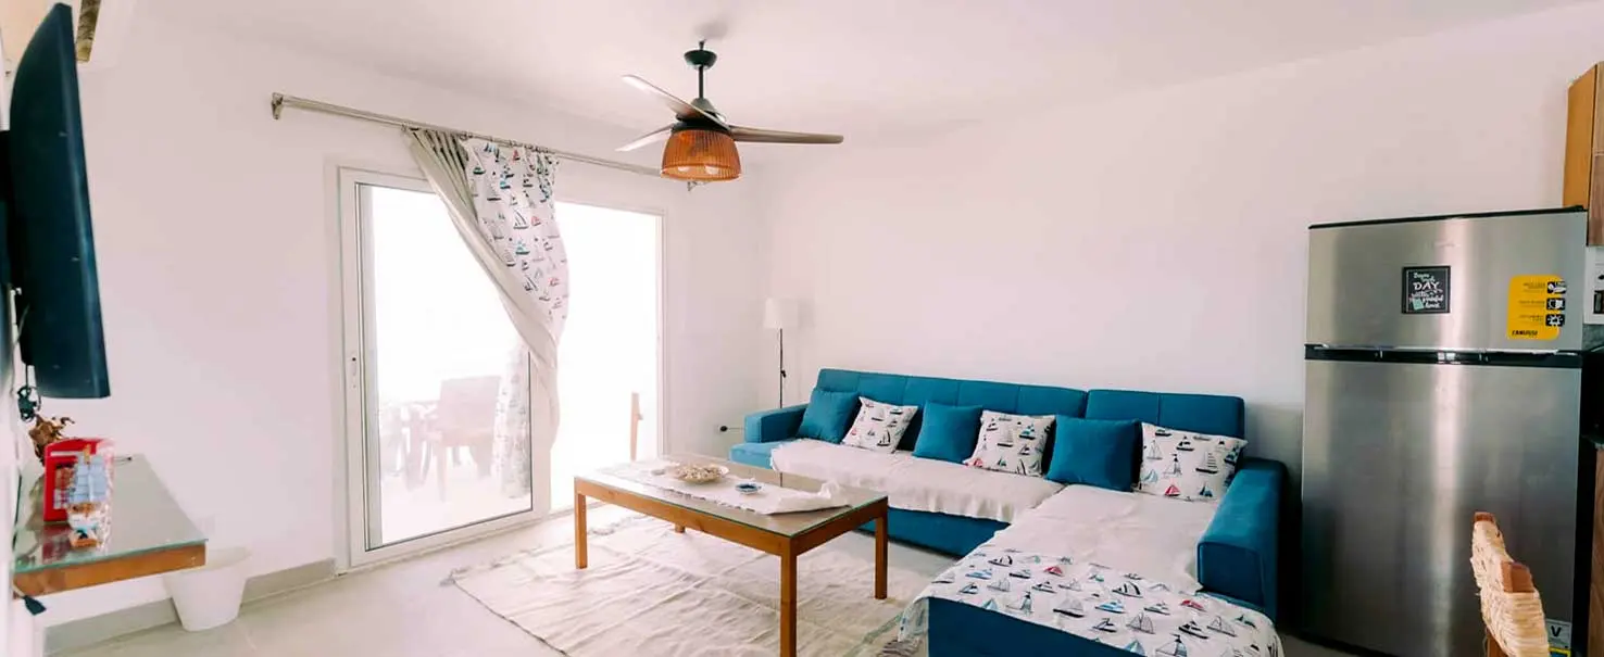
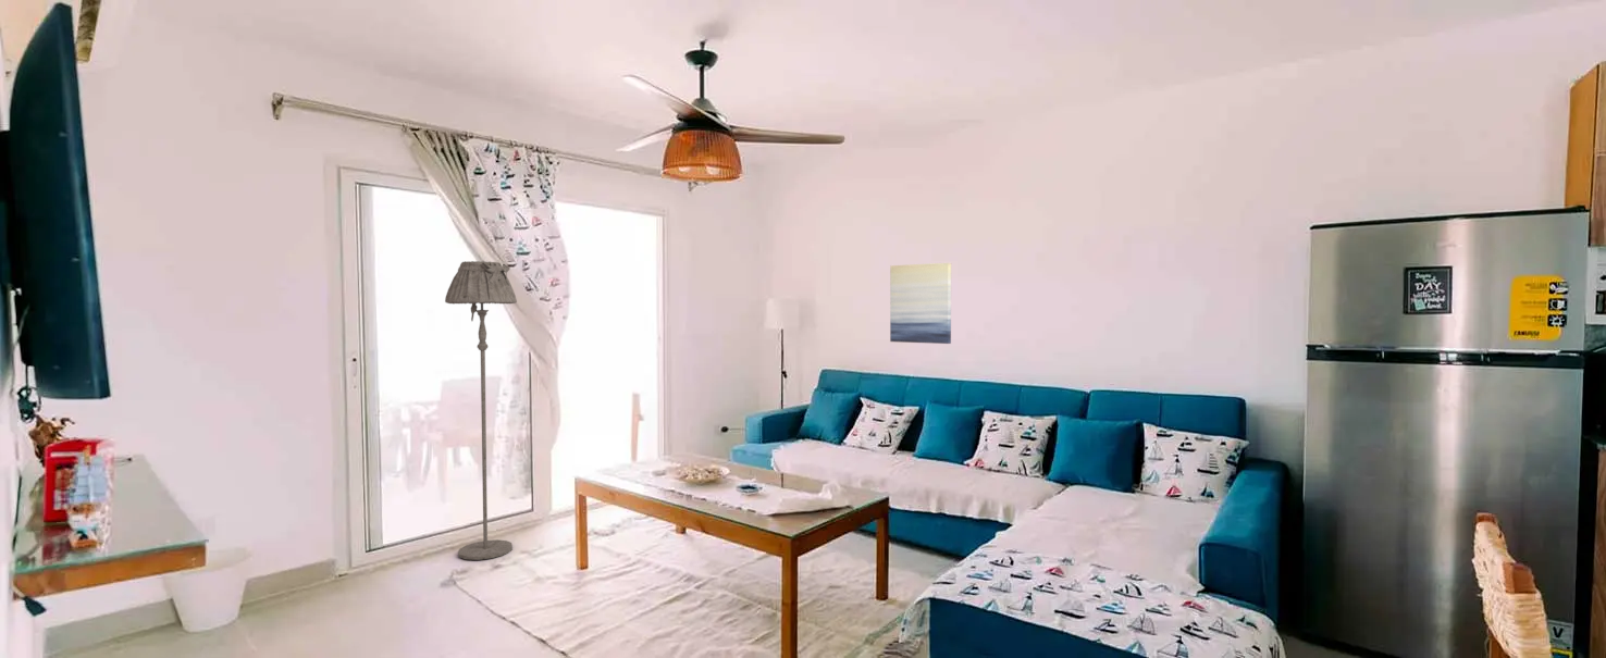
+ floor lamp [444,260,518,561]
+ wall art [889,262,952,345]
